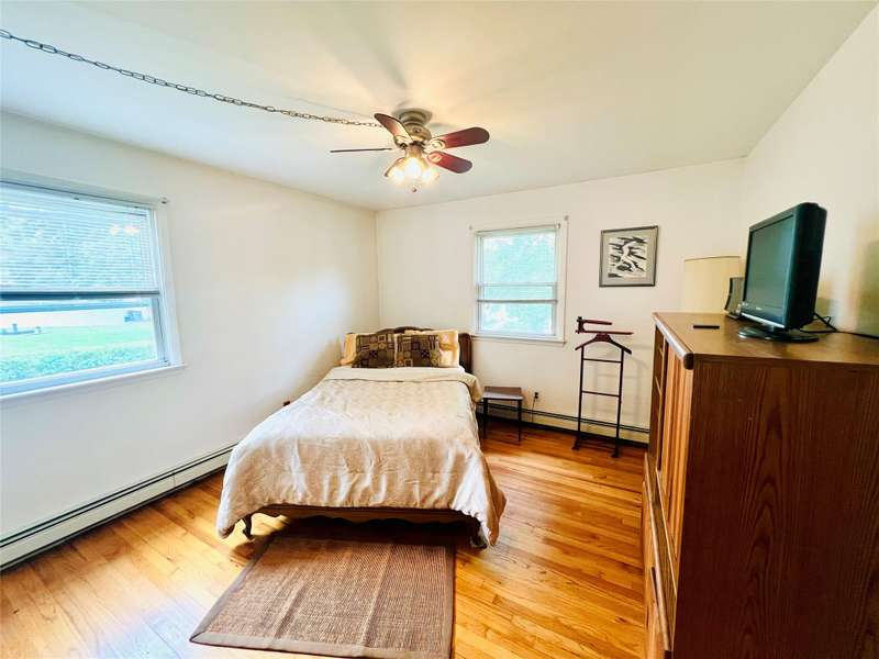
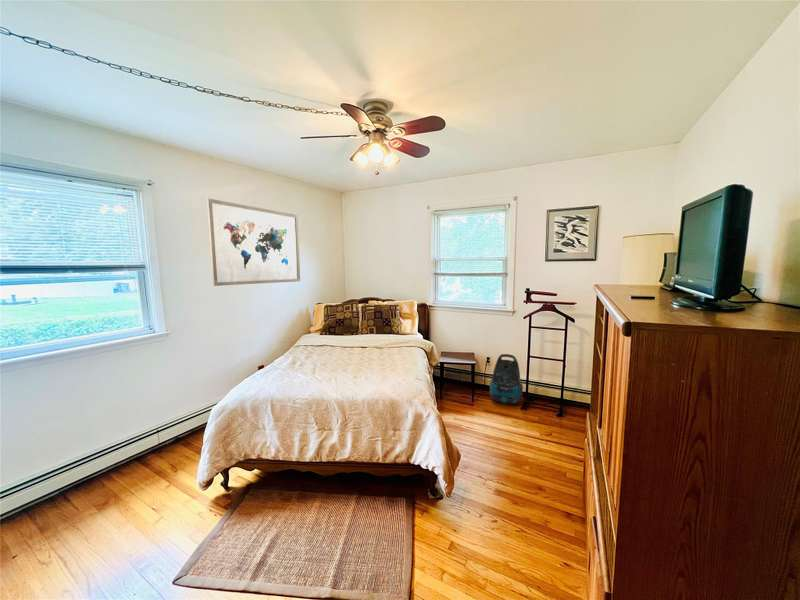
+ wall art [206,198,301,287]
+ vacuum cleaner [489,353,524,405]
